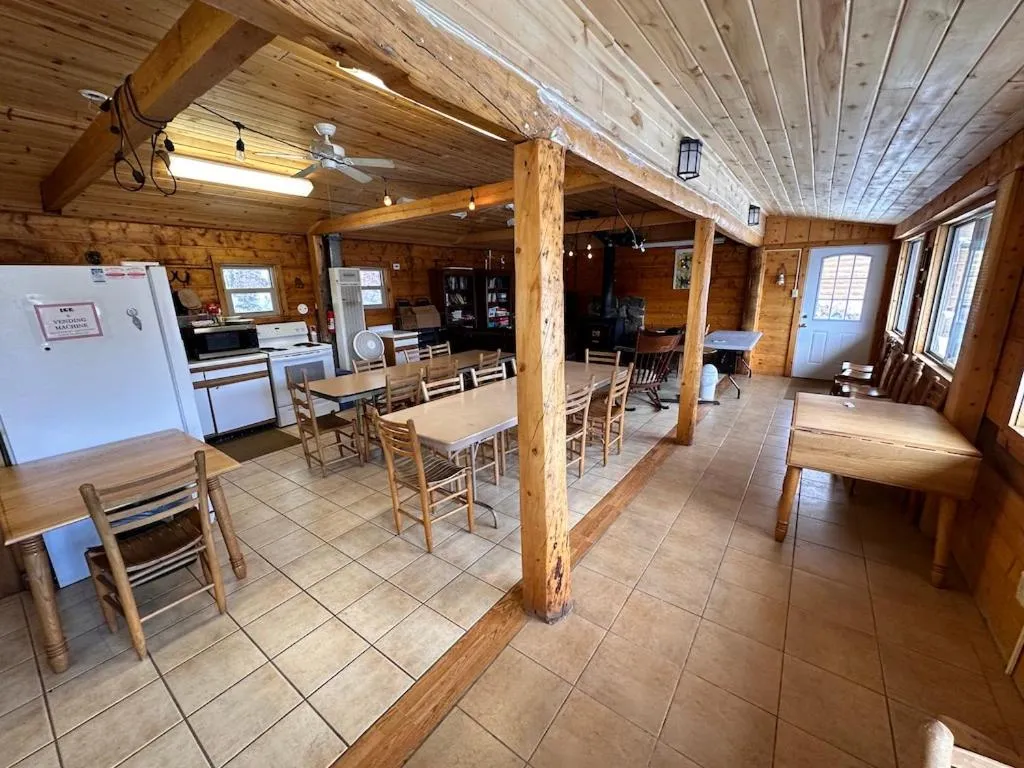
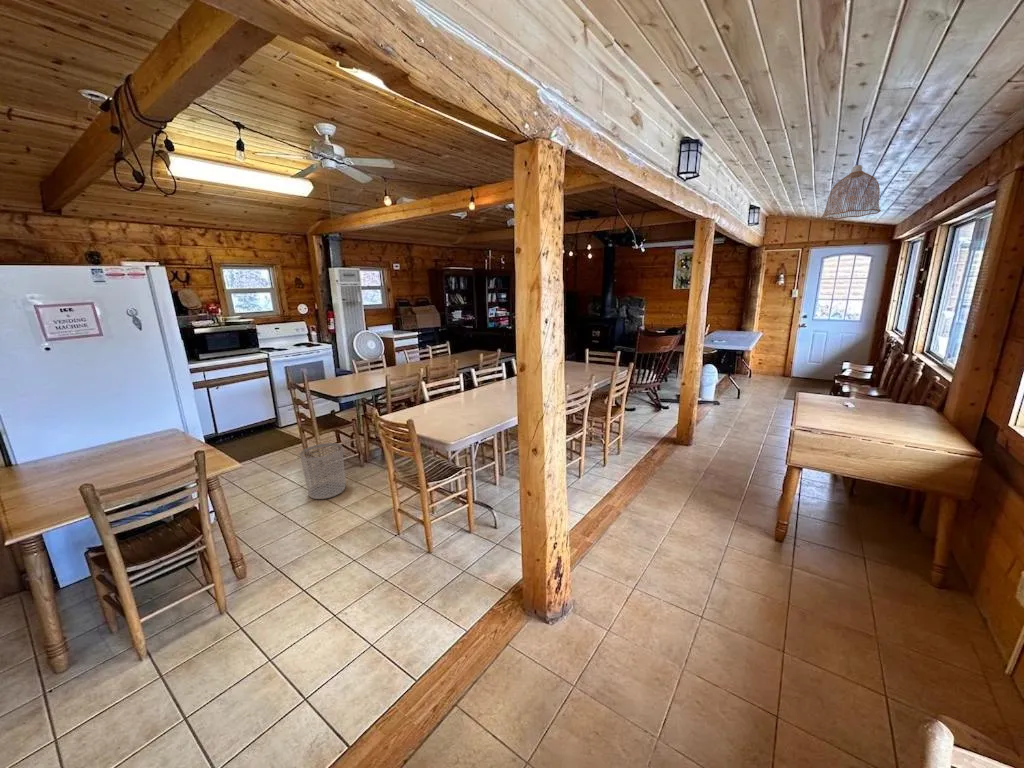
+ waste bin [299,442,346,500]
+ pendant lamp [820,117,882,220]
